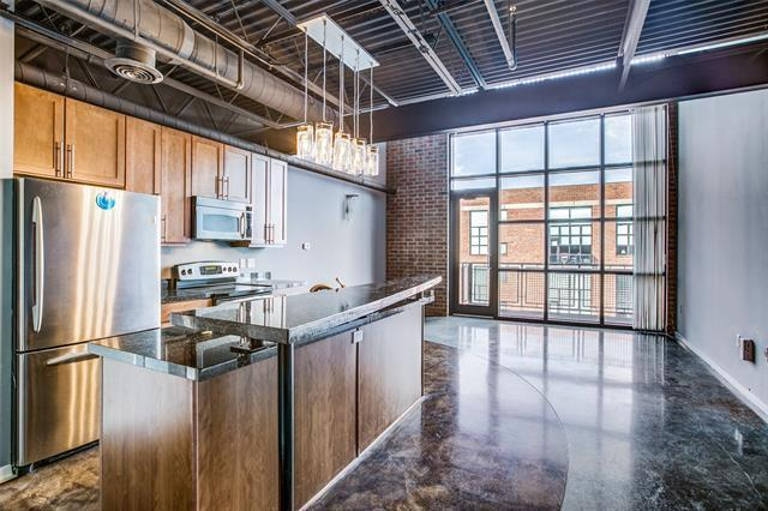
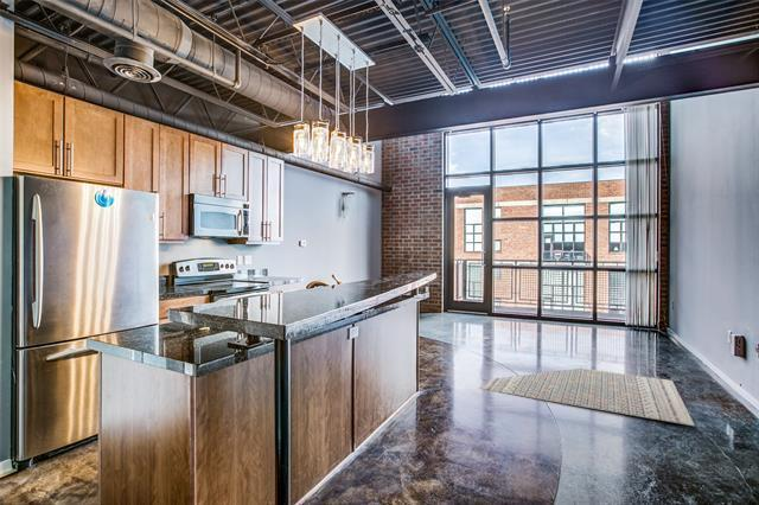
+ rug [478,367,696,427]
